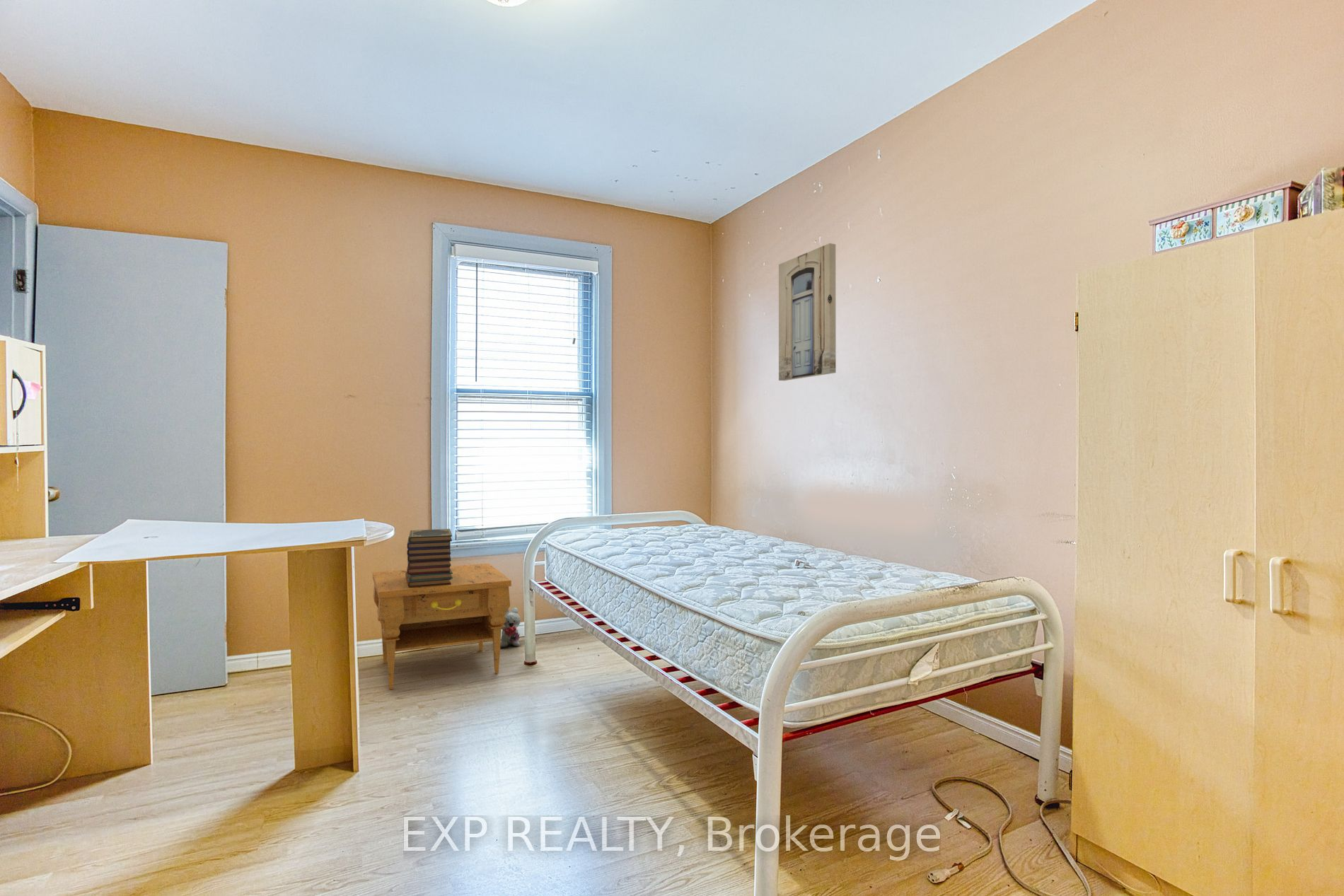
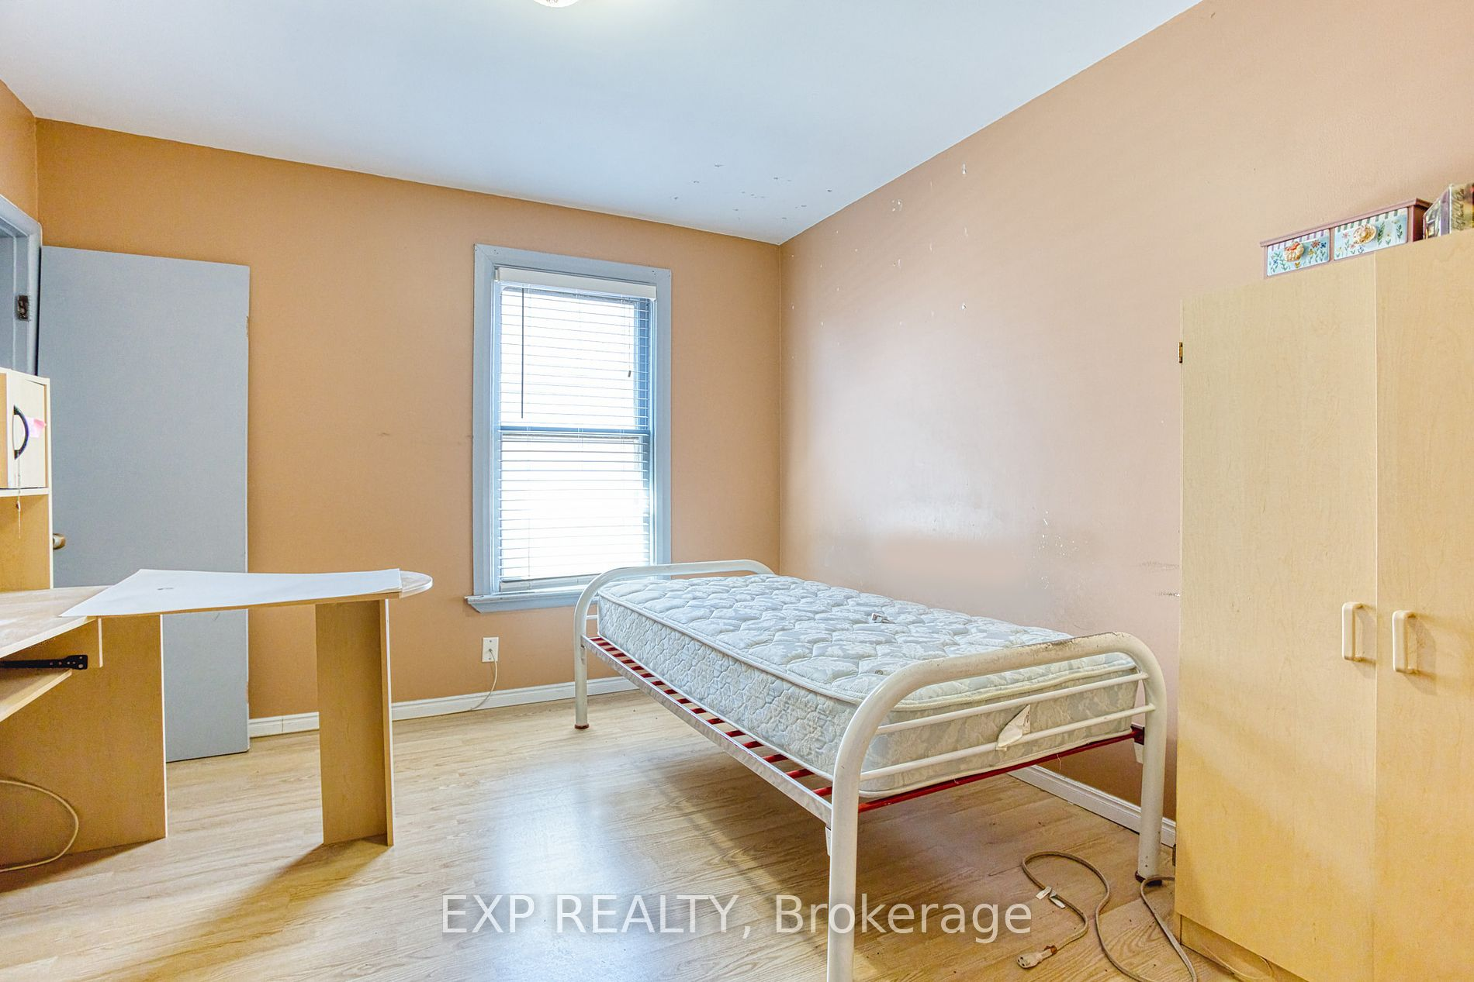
- plush toy [500,607,521,648]
- wall art [778,243,836,381]
- book stack [405,528,453,588]
- nightstand [372,563,512,690]
